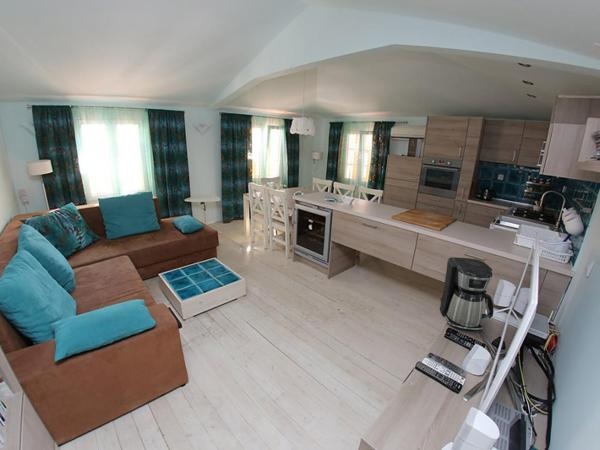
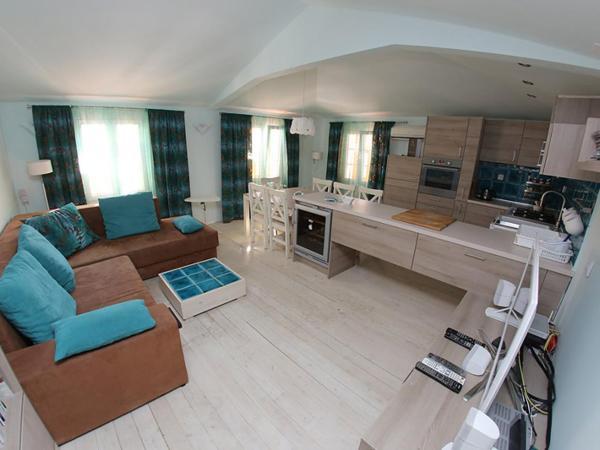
- coffee maker [439,256,495,331]
